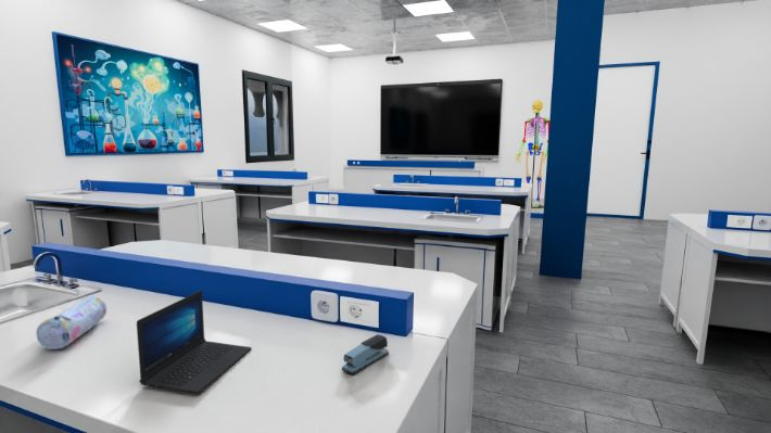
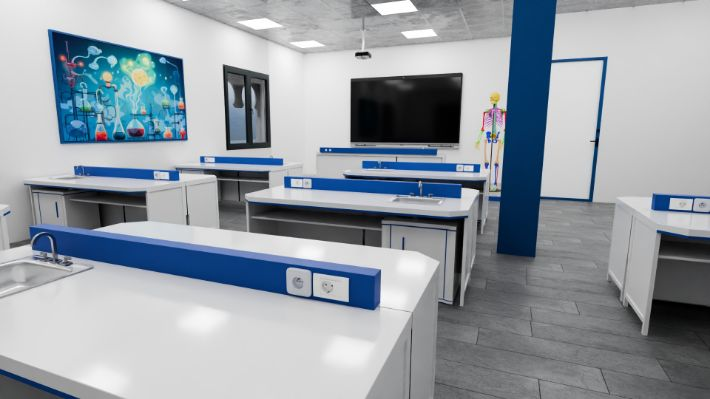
- laptop [136,290,252,394]
- pencil case [35,294,108,351]
- stapler [341,333,390,375]
